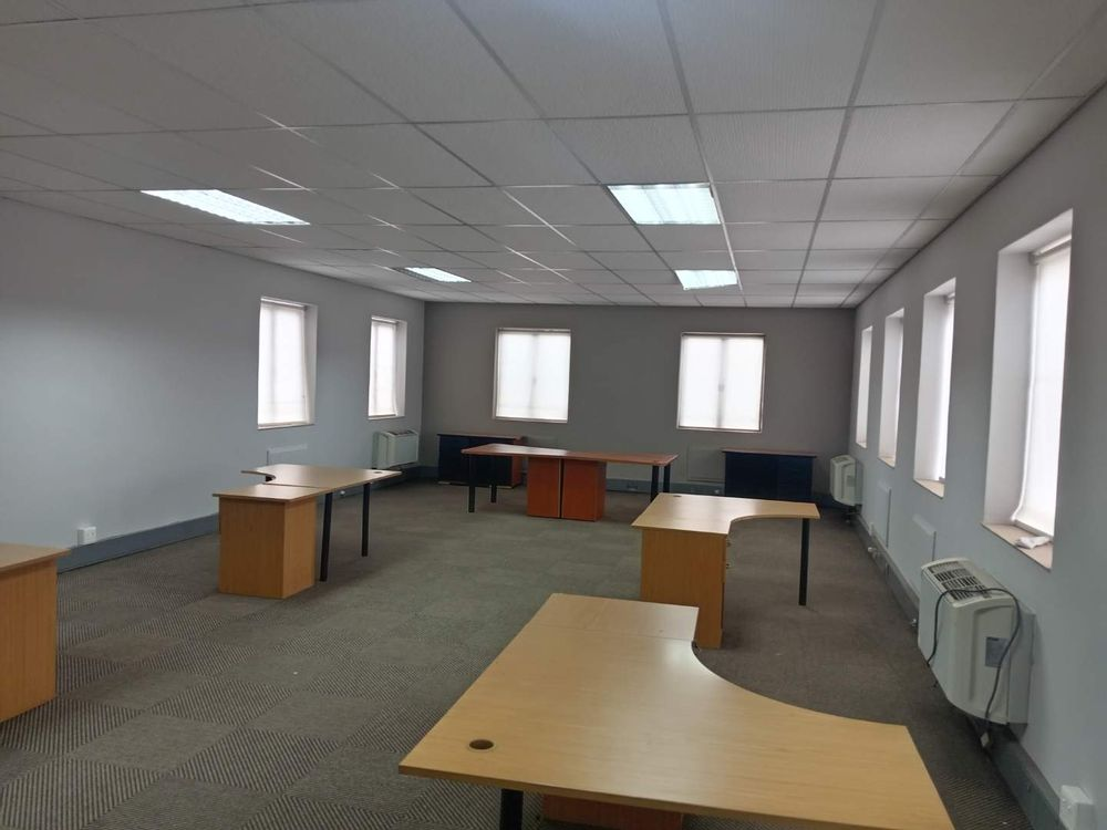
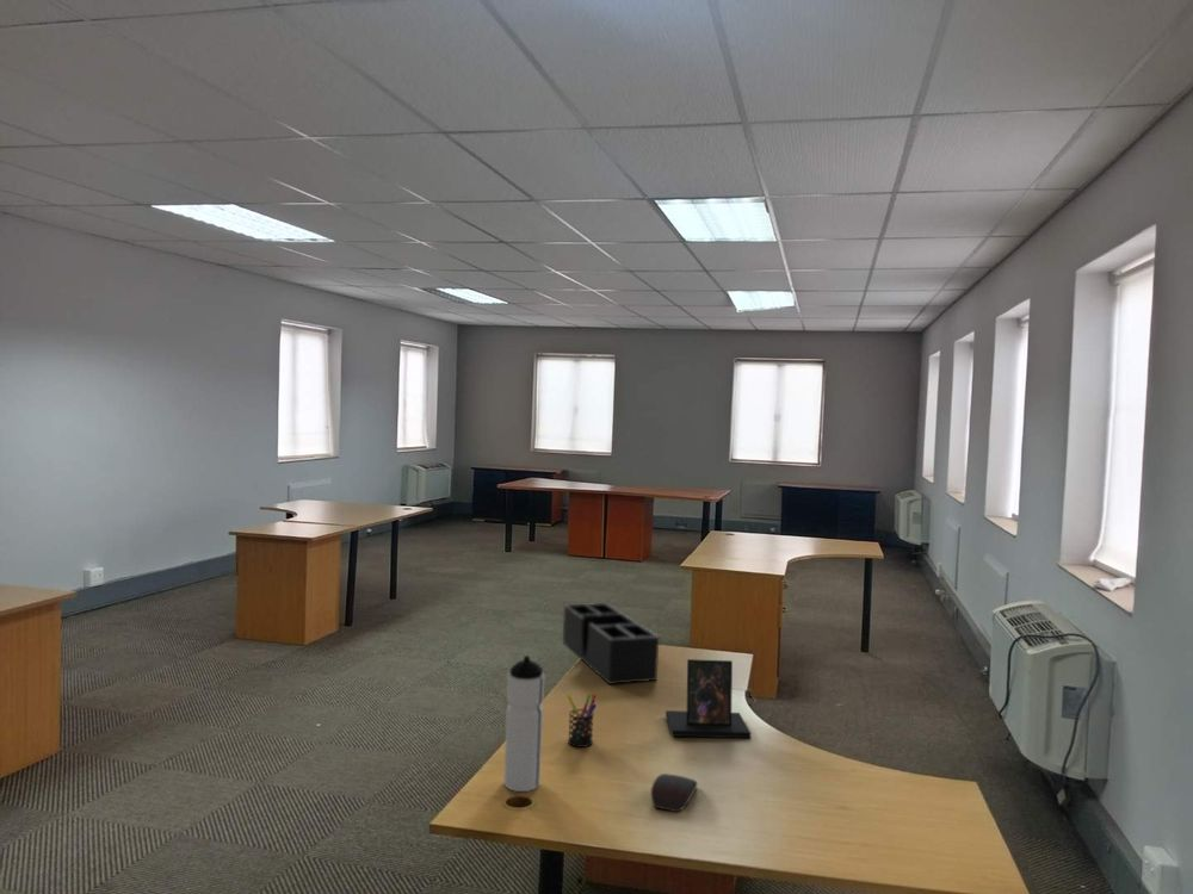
+ computer mouse [650,772,699,813]
+ water bottle [502,654,545,793]
+ photo frame [665,658,752,739]
+ pen holder [565,693,598,749]
+ desk organizer [562,602,660,685]
